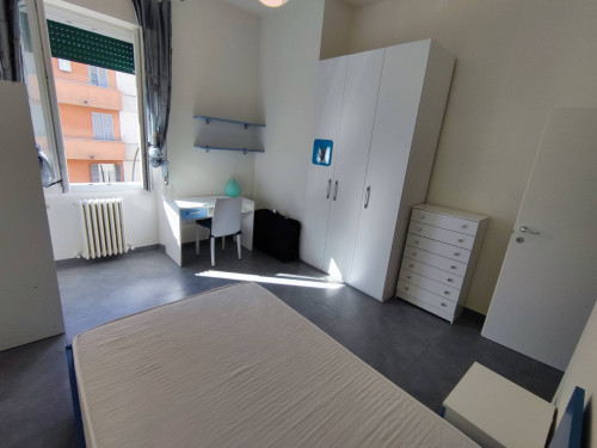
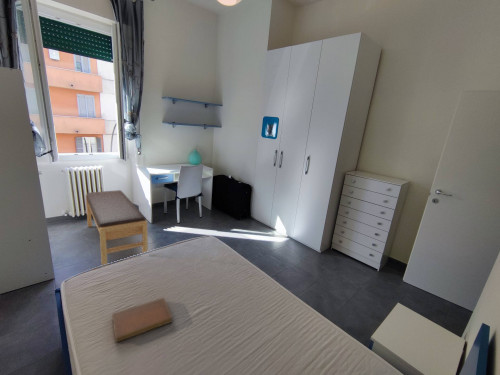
+ bench [85,189,149,266]
+ notebook [111,296,174,344]
